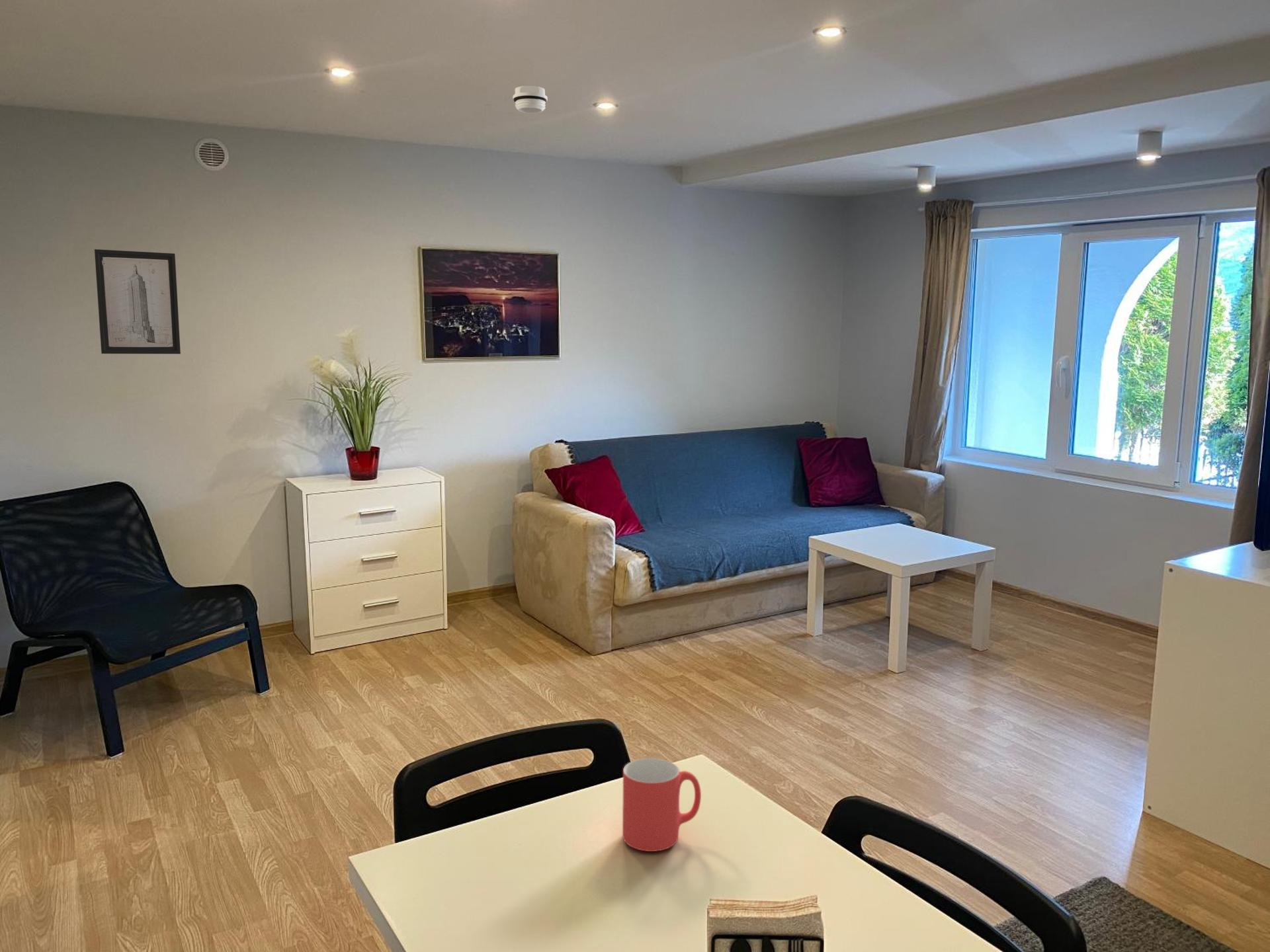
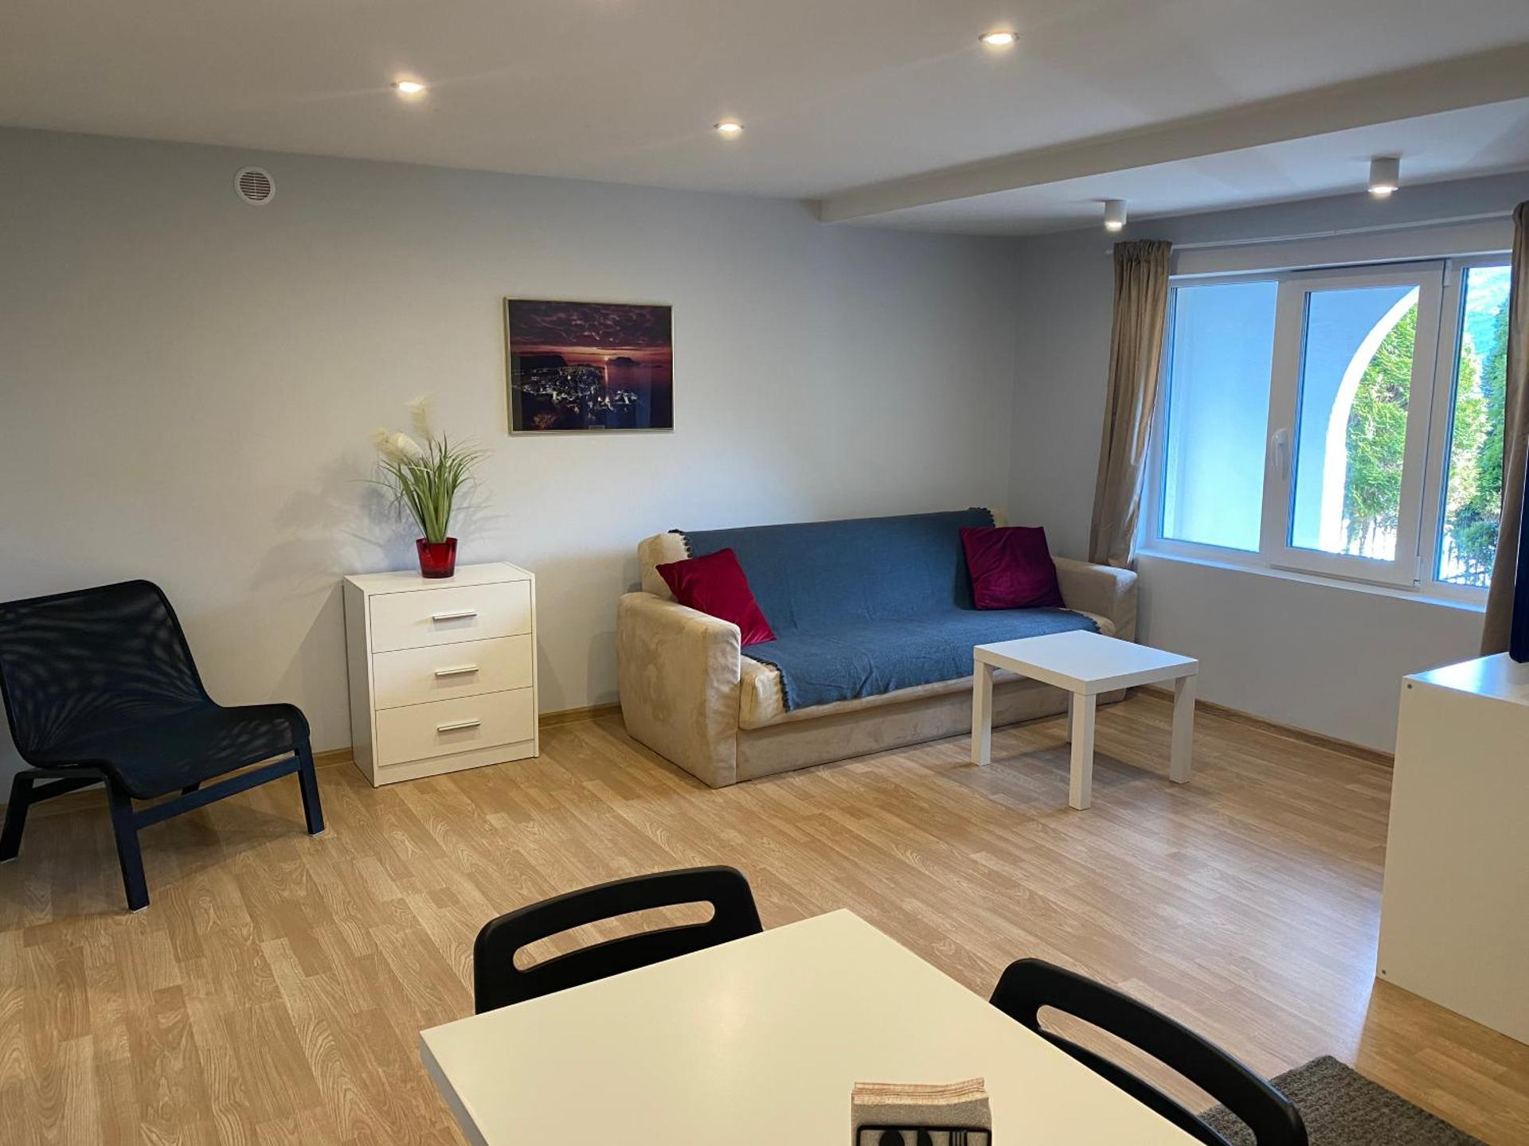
- wall art [94,249,181,354]
- mug [622,758,702,852]
- smoke detector [513,85,548,114]
